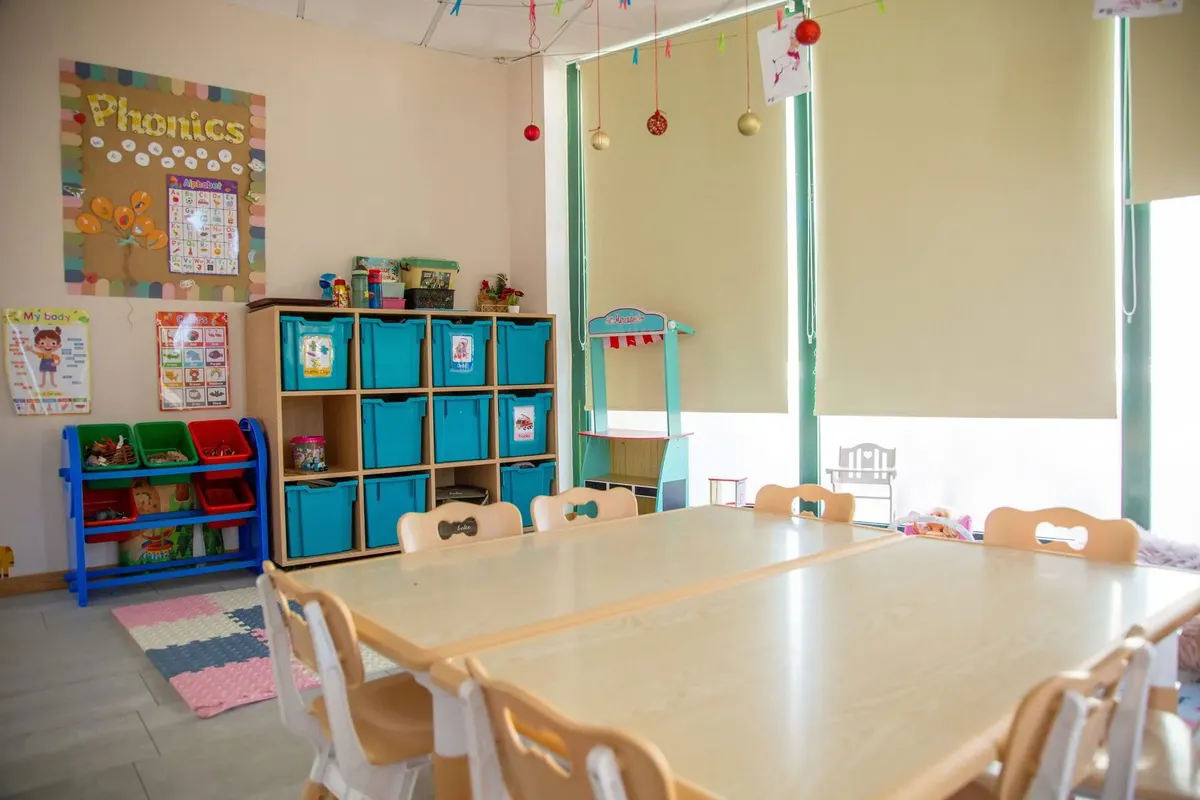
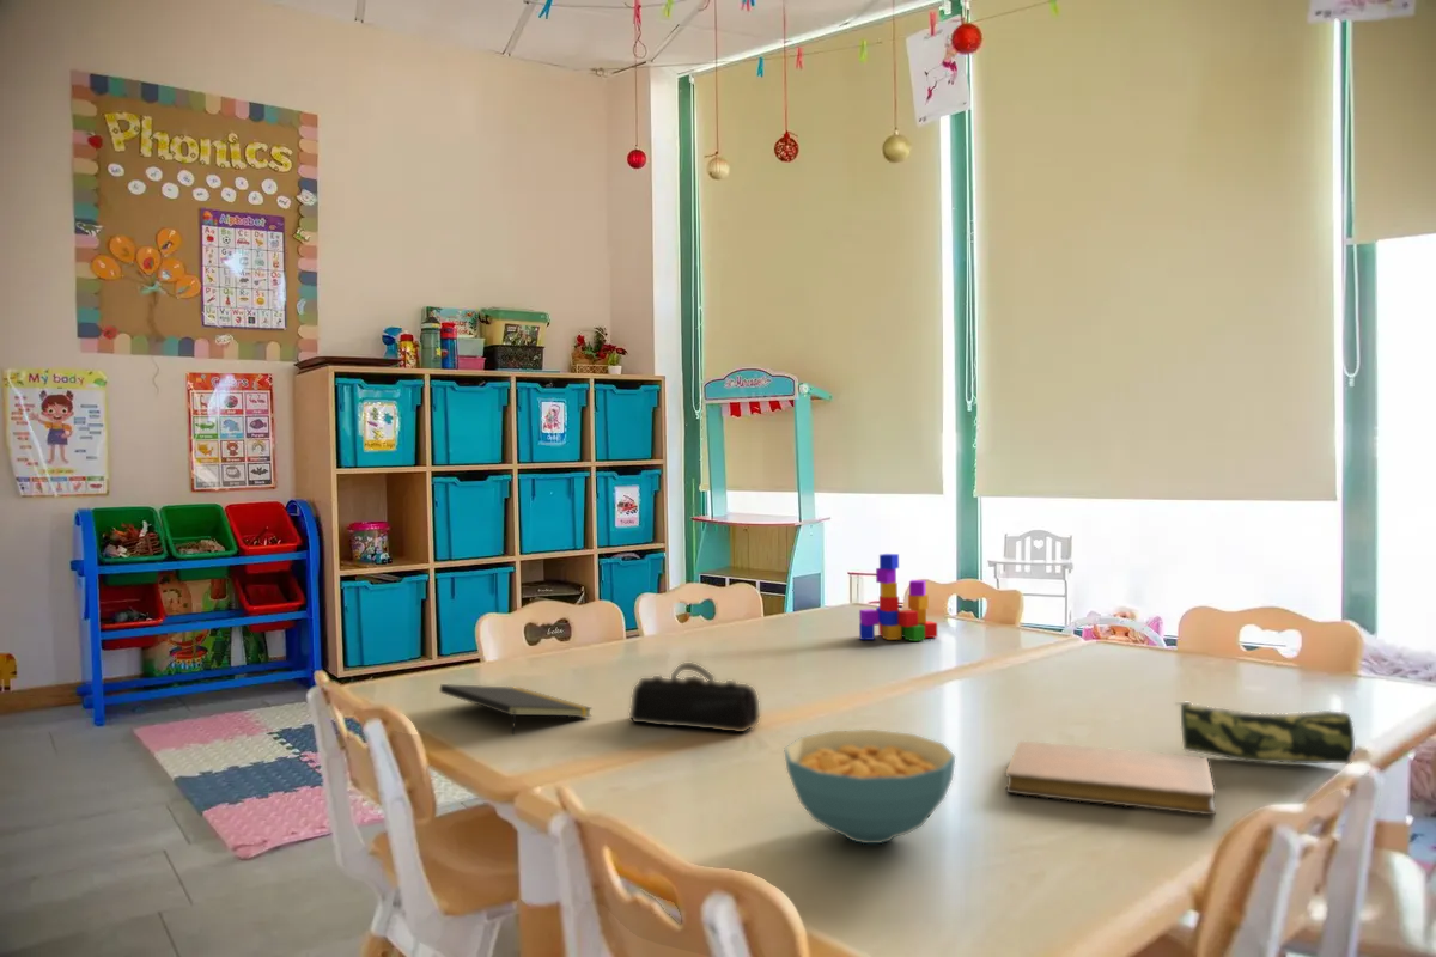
+ notebook [1004,740,1217,816]
+ pencil case [1173,701,1356,764]
+ pencil case [628,662,760,733]
+ toy blocks [858,553,938,642]
+ cereal bowl [783,729,956,845]
+ notepad [439,683,594,737]
